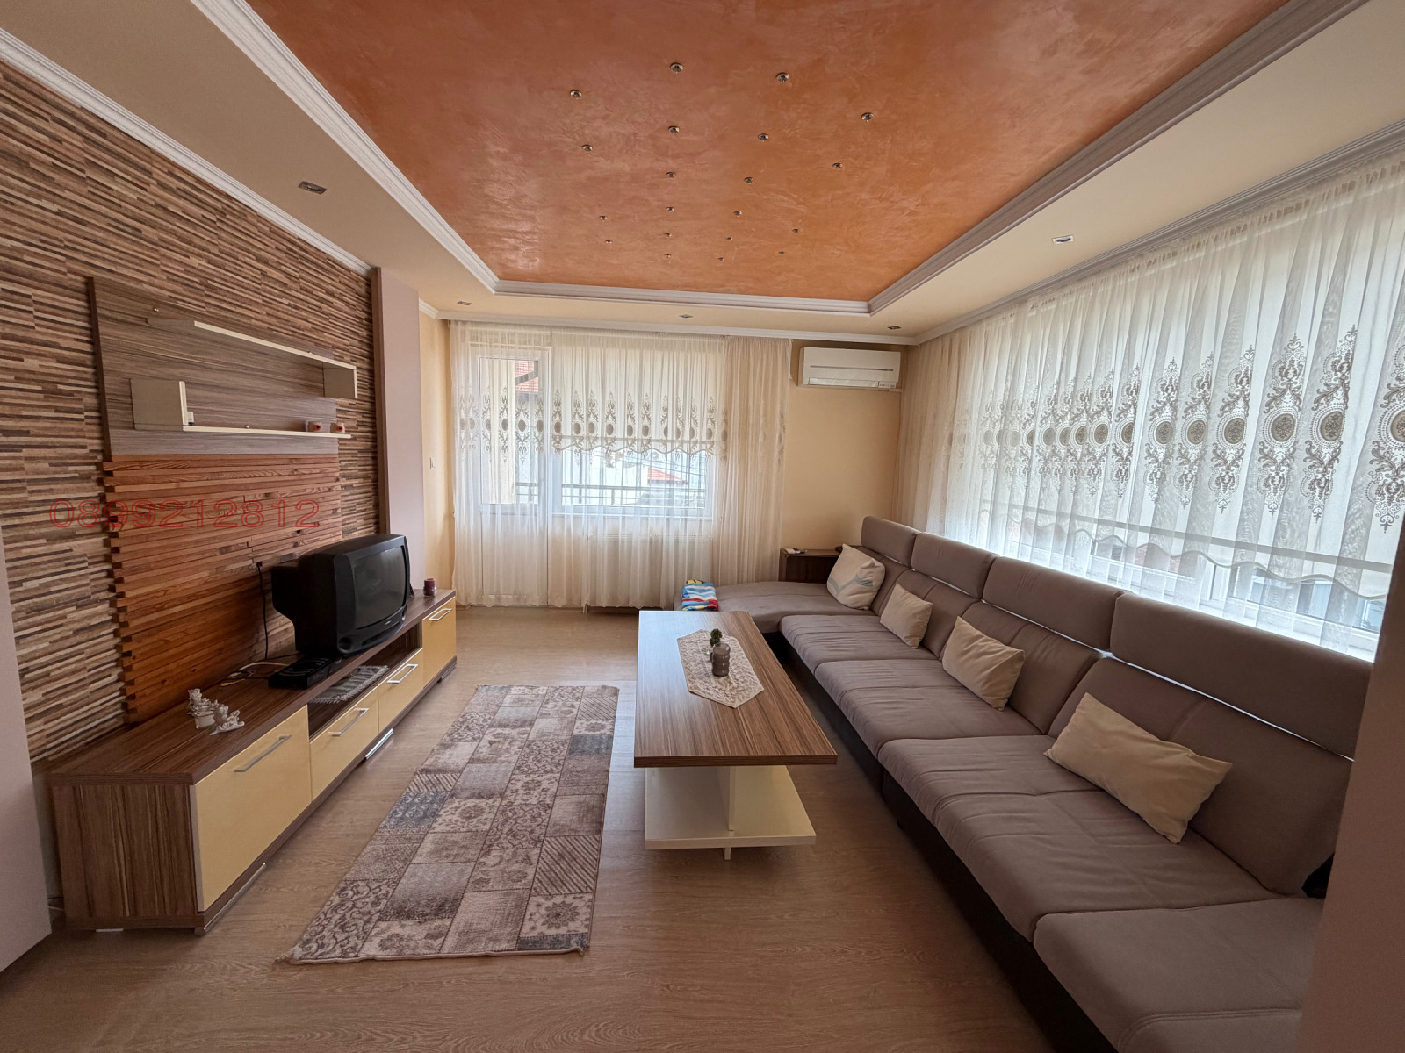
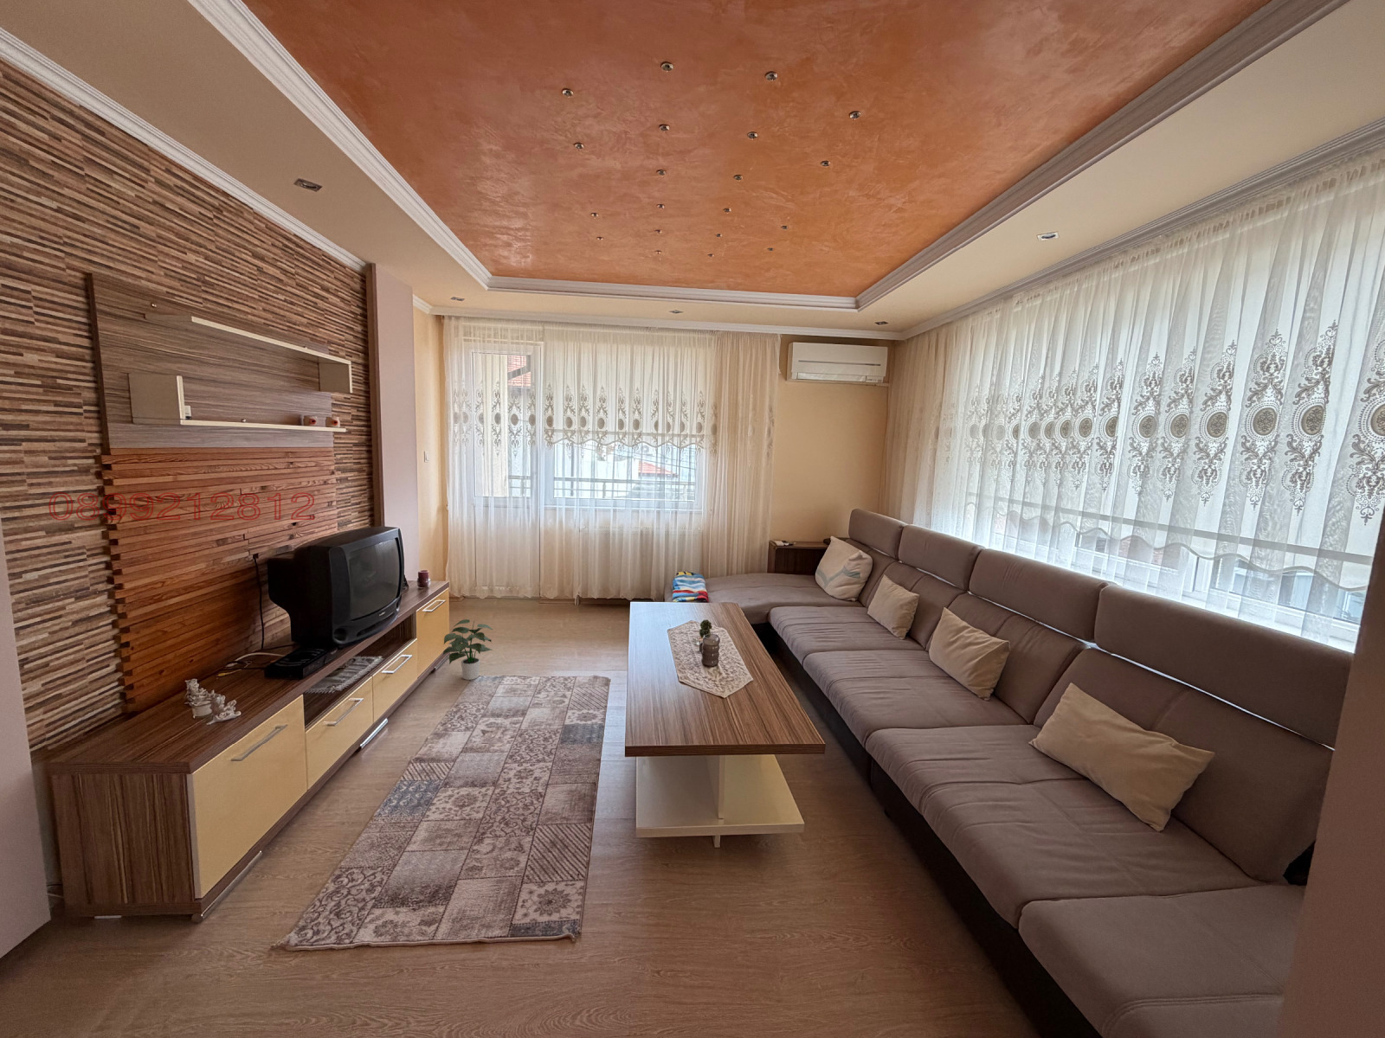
+ potted plant [443,618,493,680]
